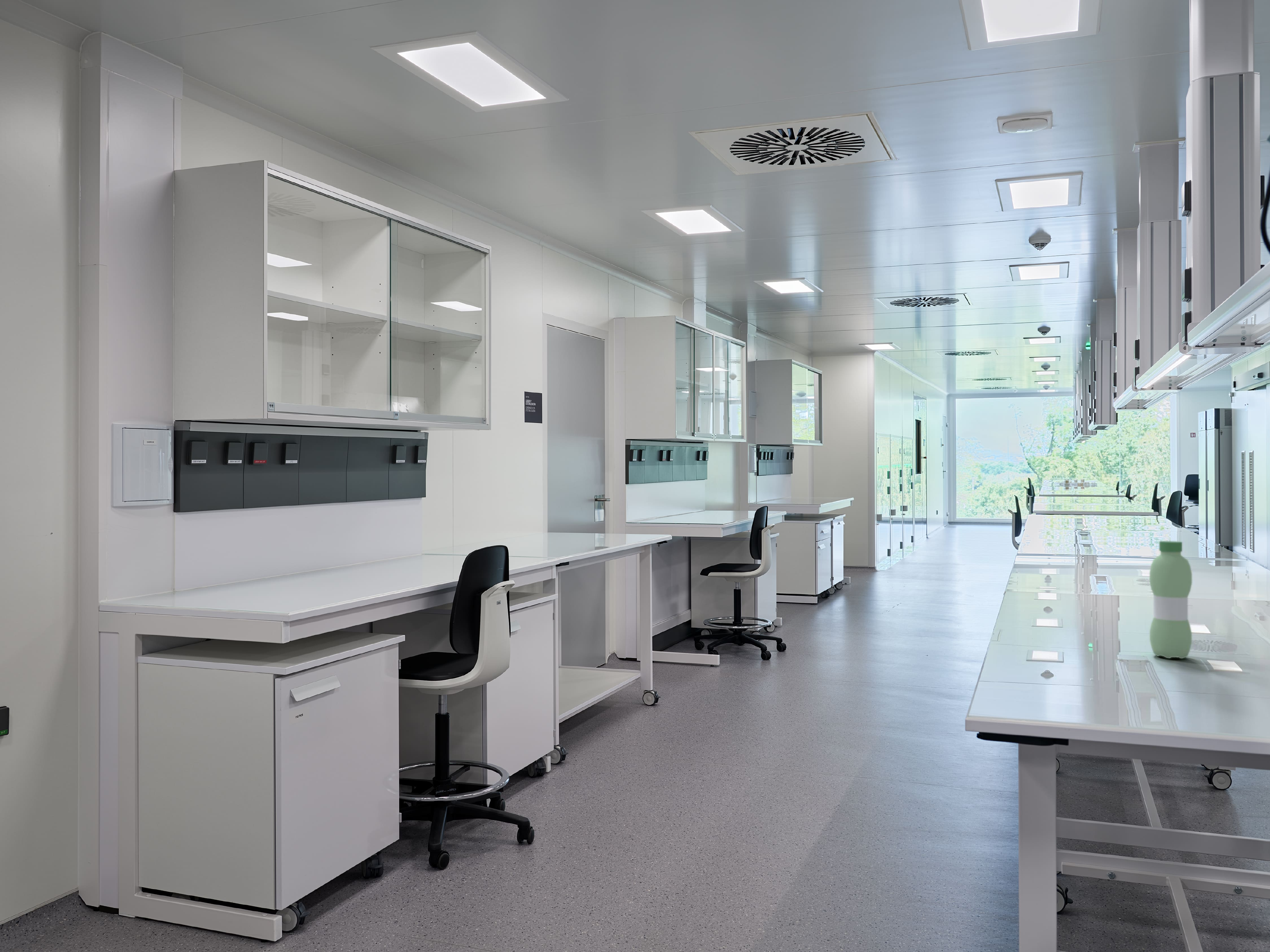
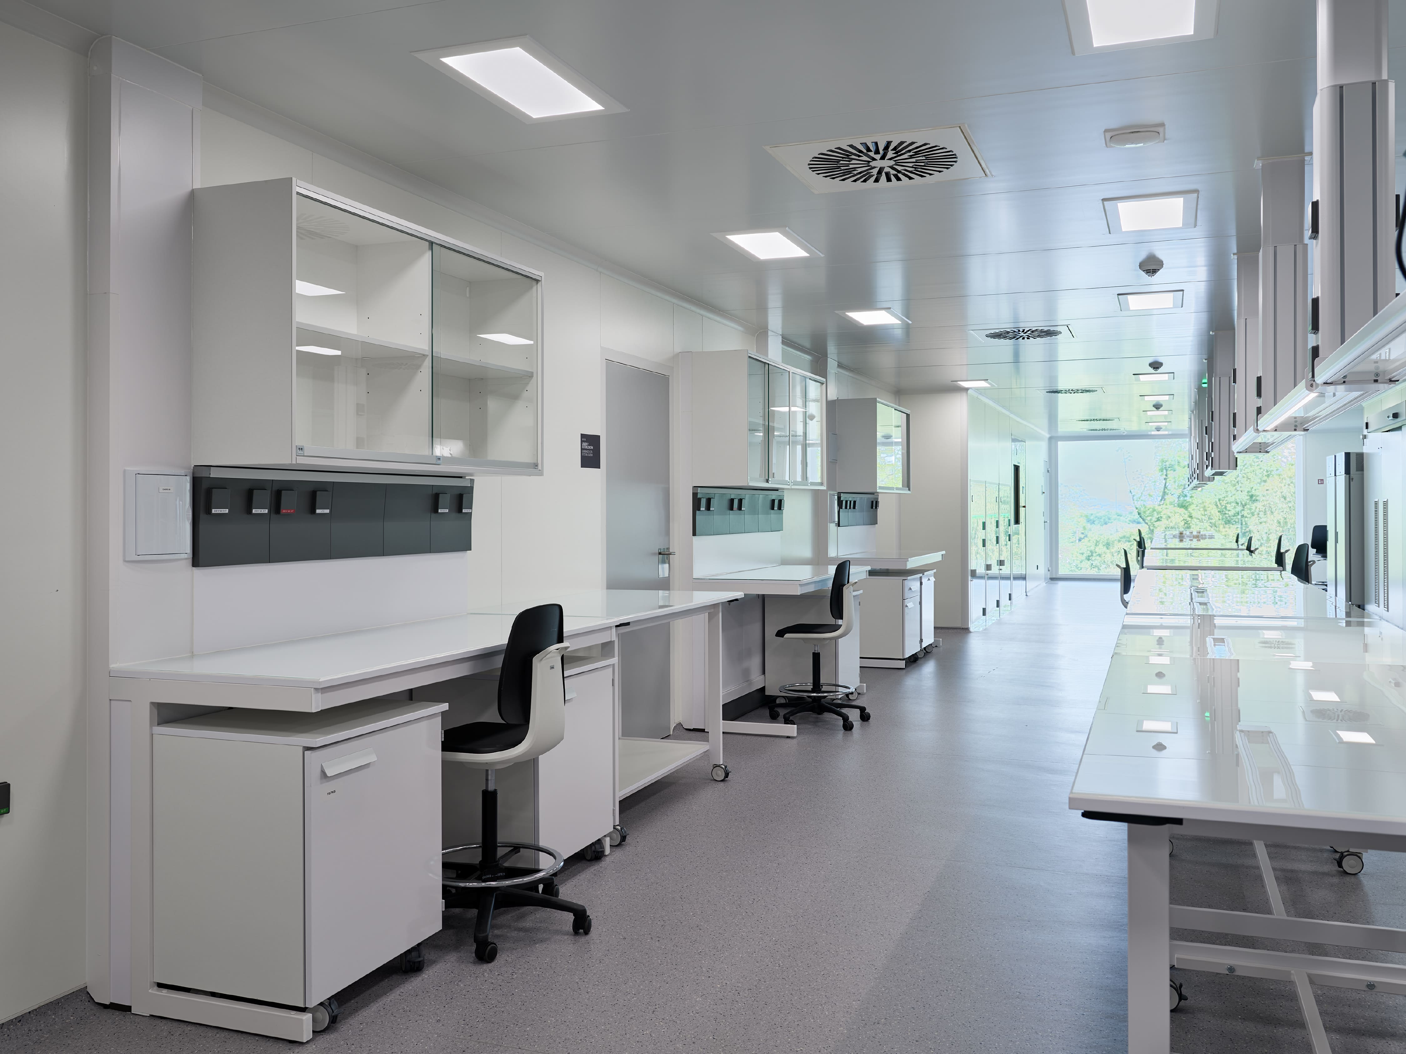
- water bottle [1149,541,1192,659]
